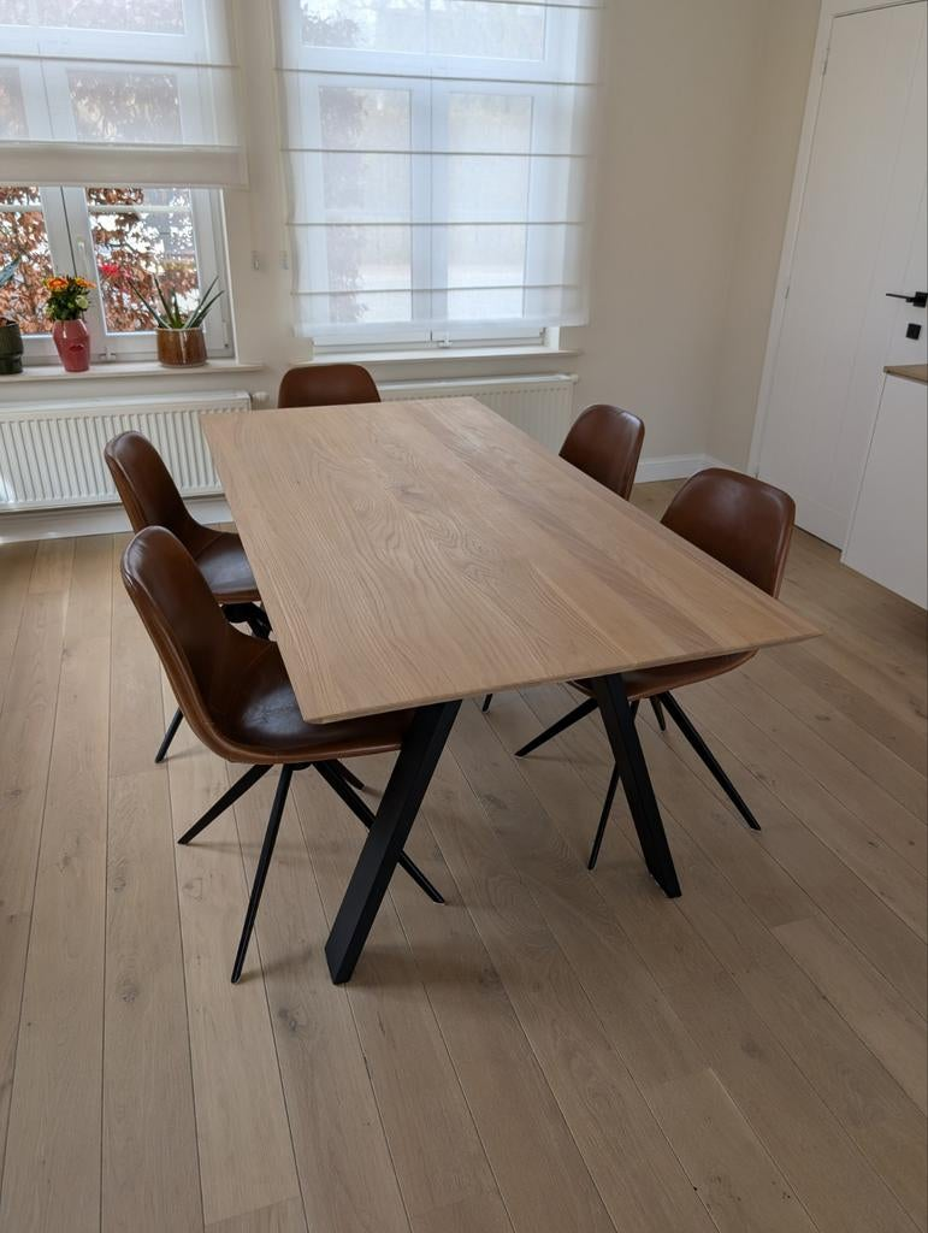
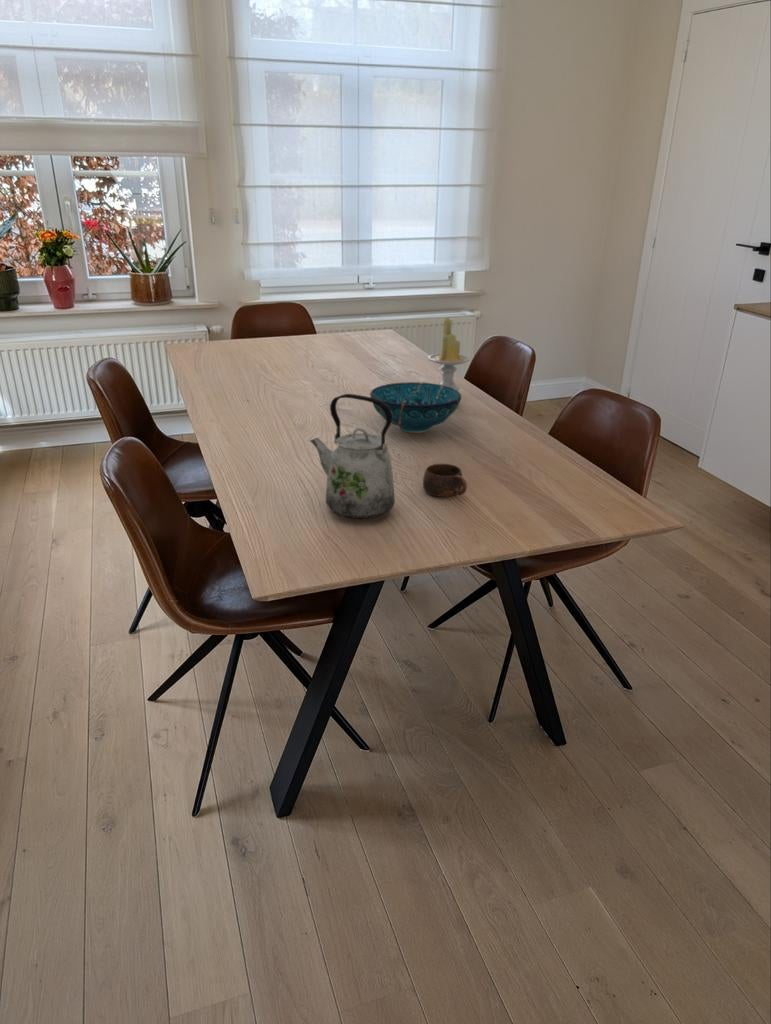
+ candle [427,317,471,391]
+ kettle [309,393,396,520]
+ decorative bowl [369,381,462,434]
+ cup [422,463,468,498]
